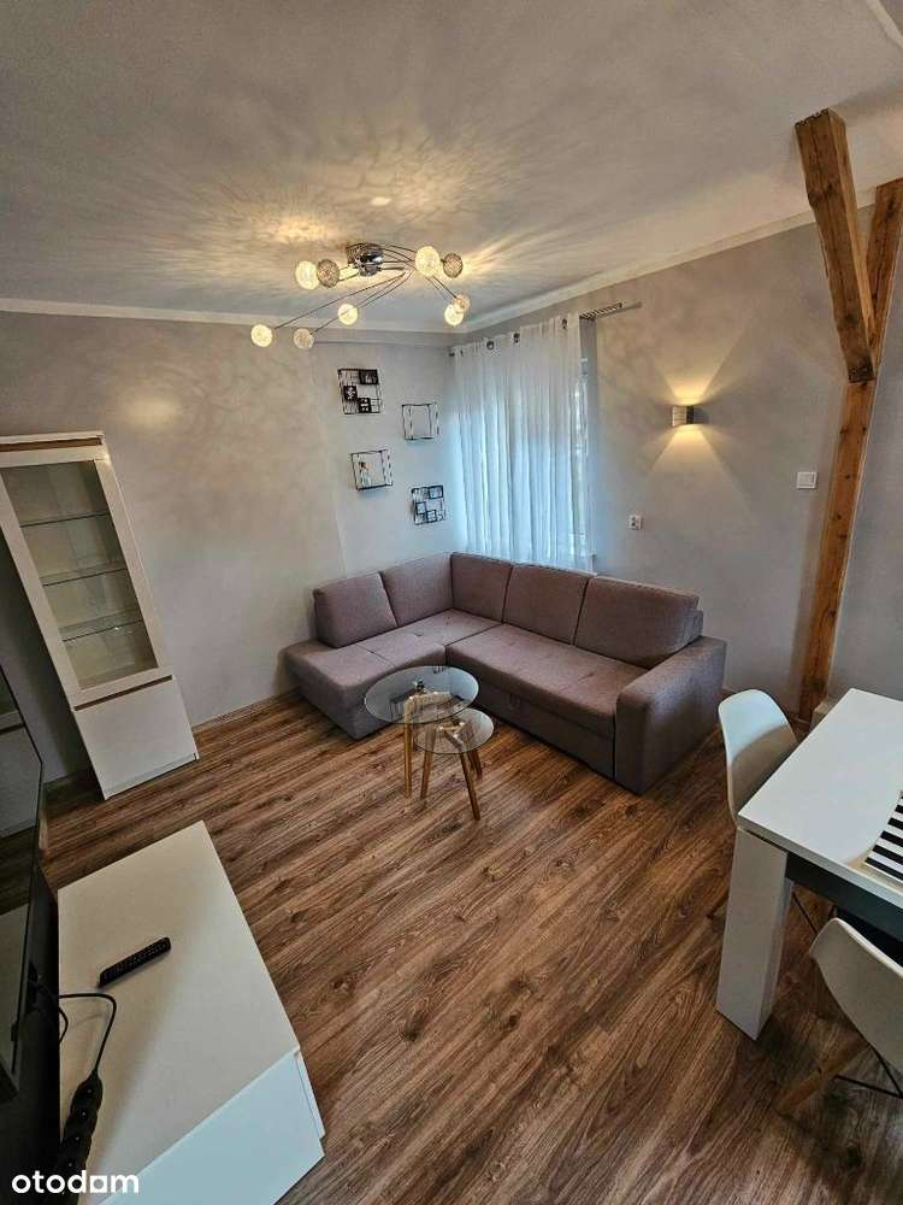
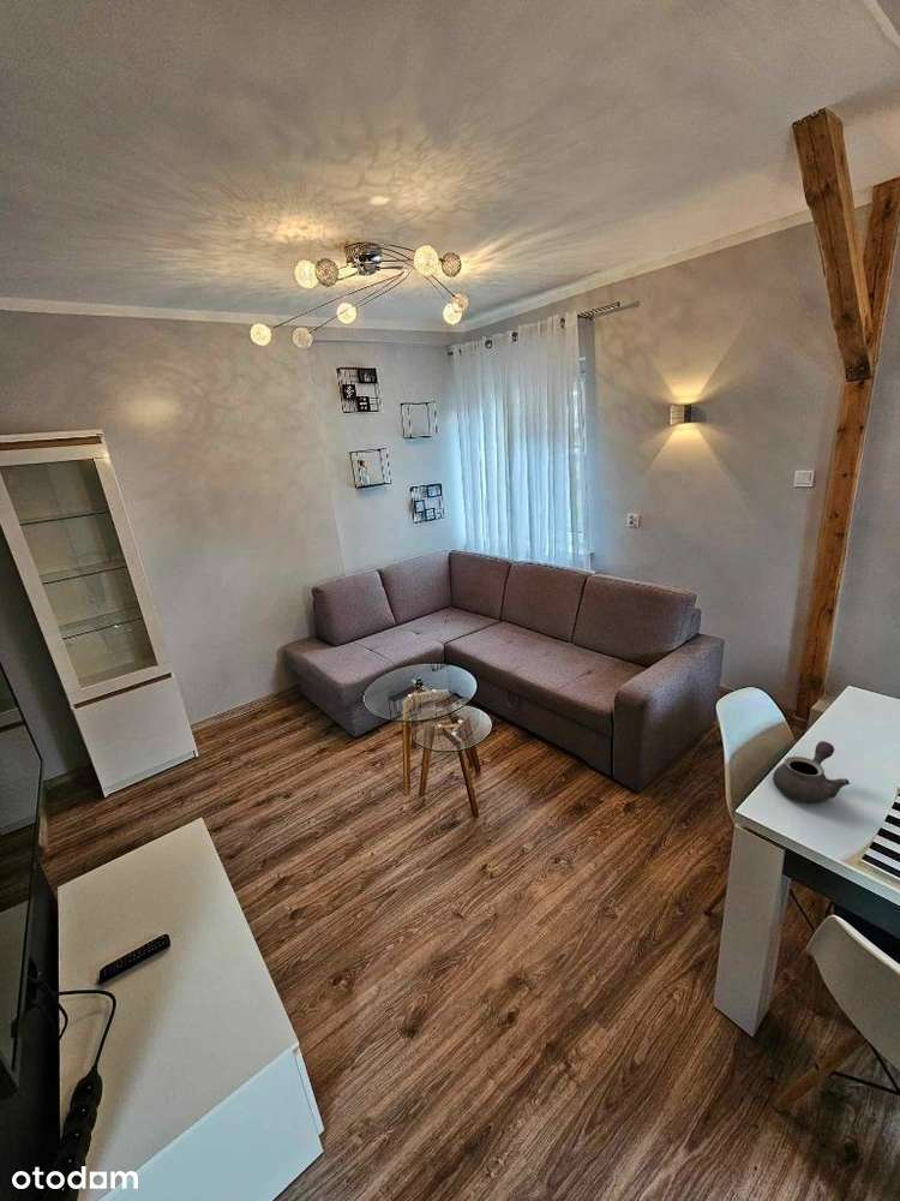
+ teapot [772,740,851,805]
